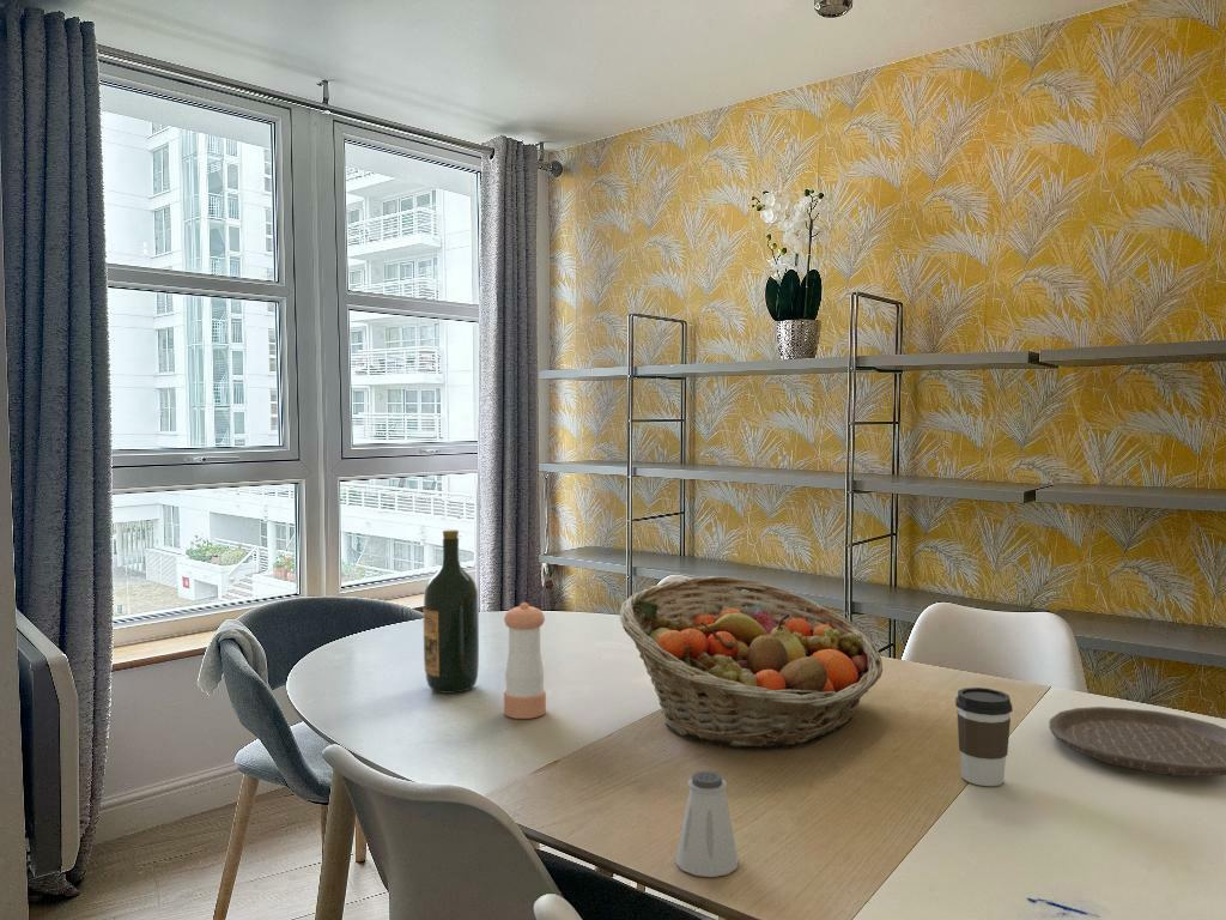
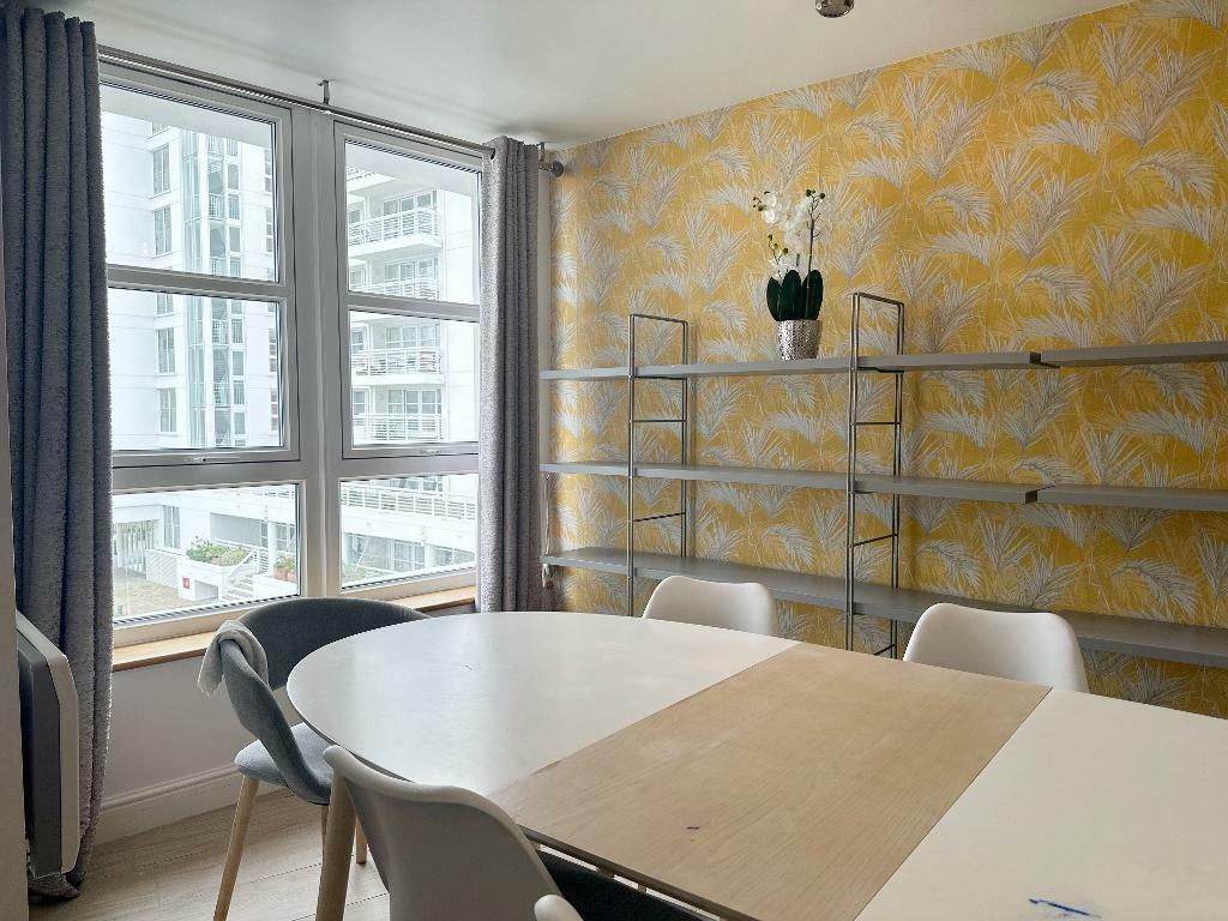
- fruit basket [619,575,884,750]
- plate [1048,706,1226,777]
- saltshaker [674,770,740,878]
- wine bottle [423,529,480,695]
- coffee cup [954,686,1013,787]
- pepper shaker [503,601,547,720]
